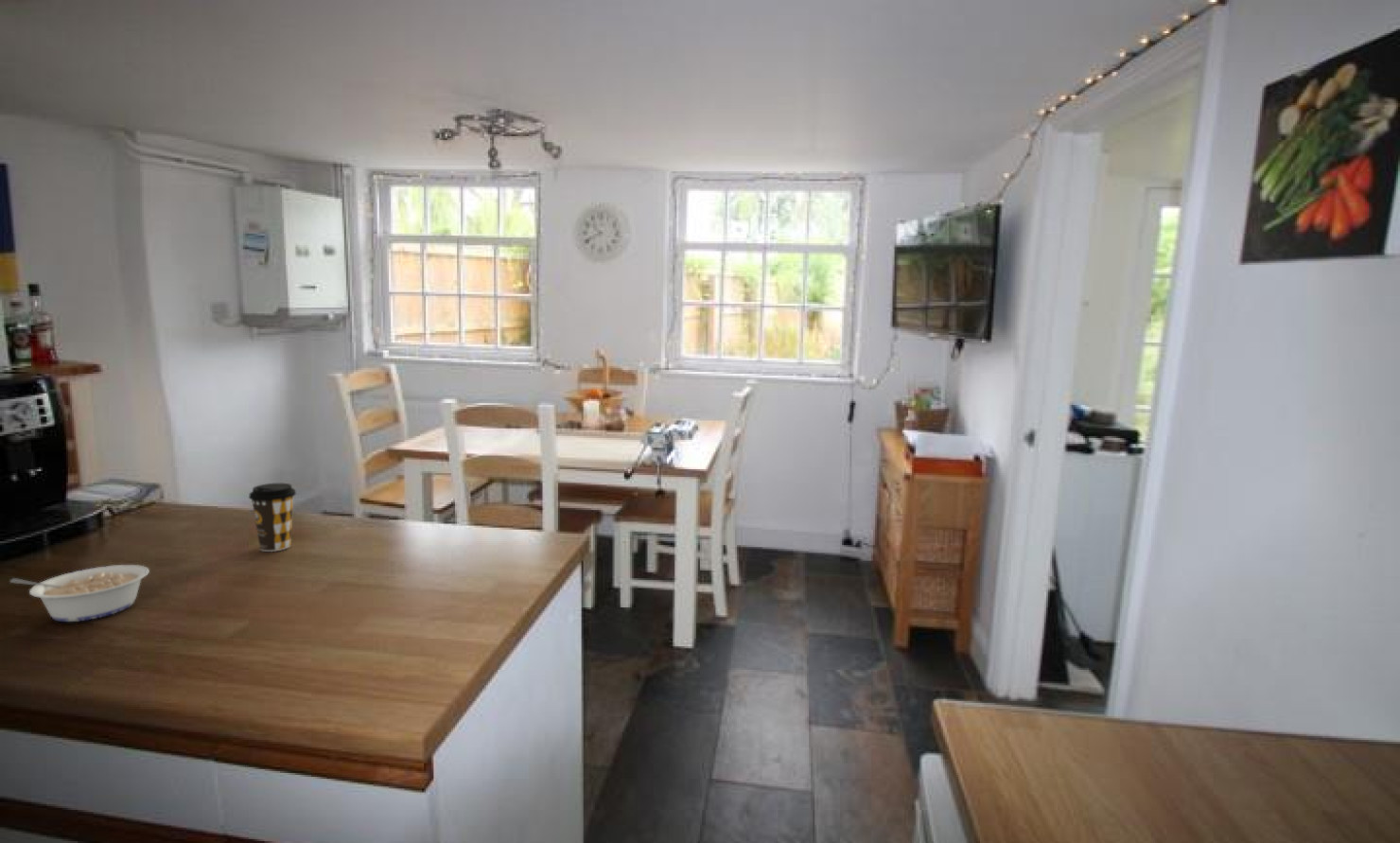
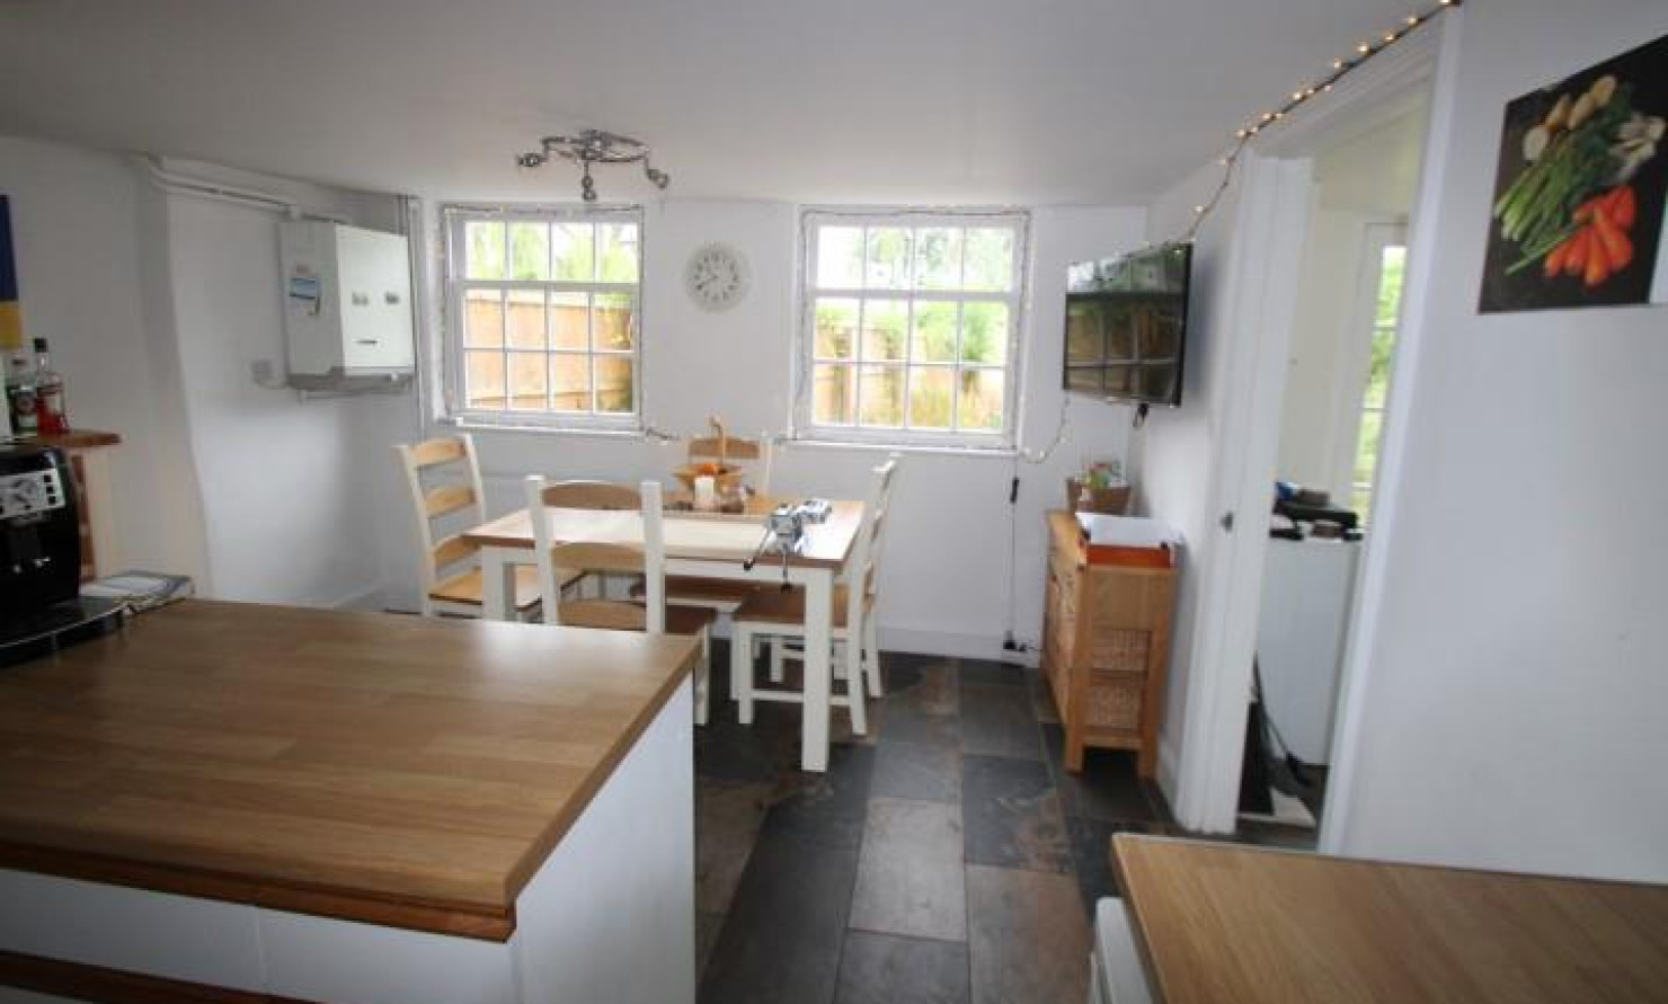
- legume [9,564,150,623]
- coffee cup [248,483,297,553]
